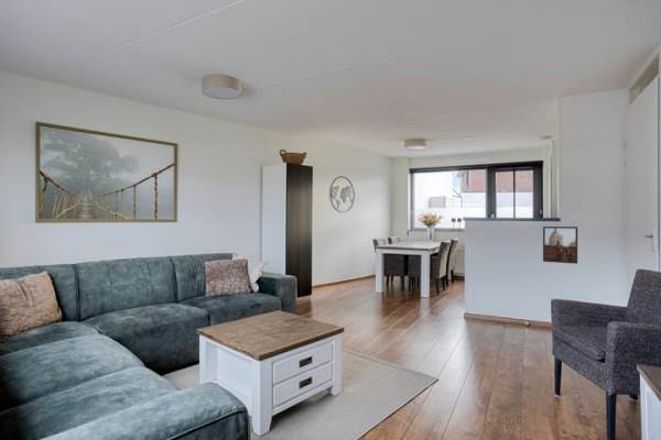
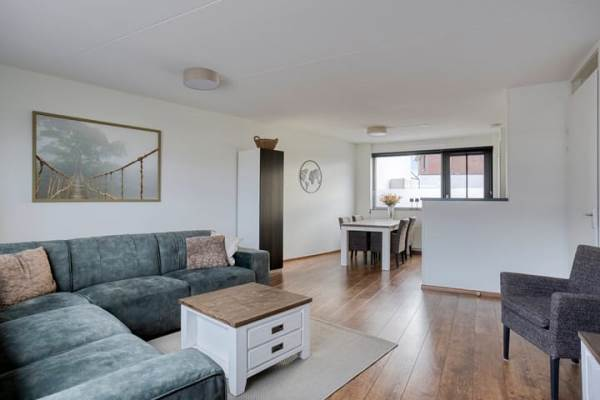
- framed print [542,226,578,265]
